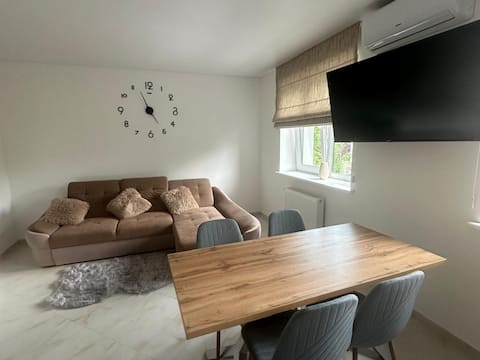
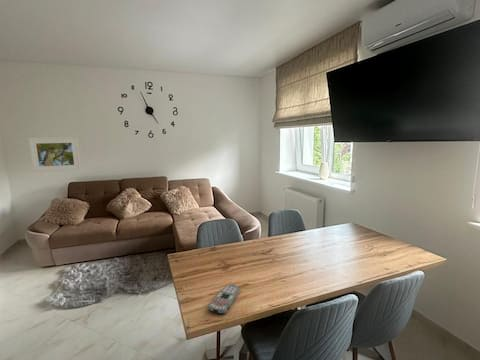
+ remote control [207,284,240,315]
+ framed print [28,136,82,173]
